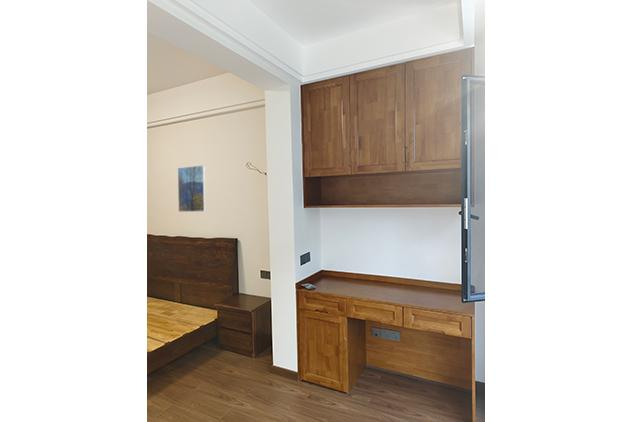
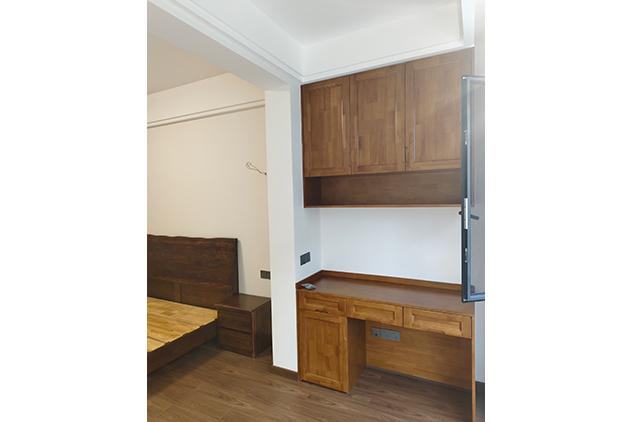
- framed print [177,164,207,213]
